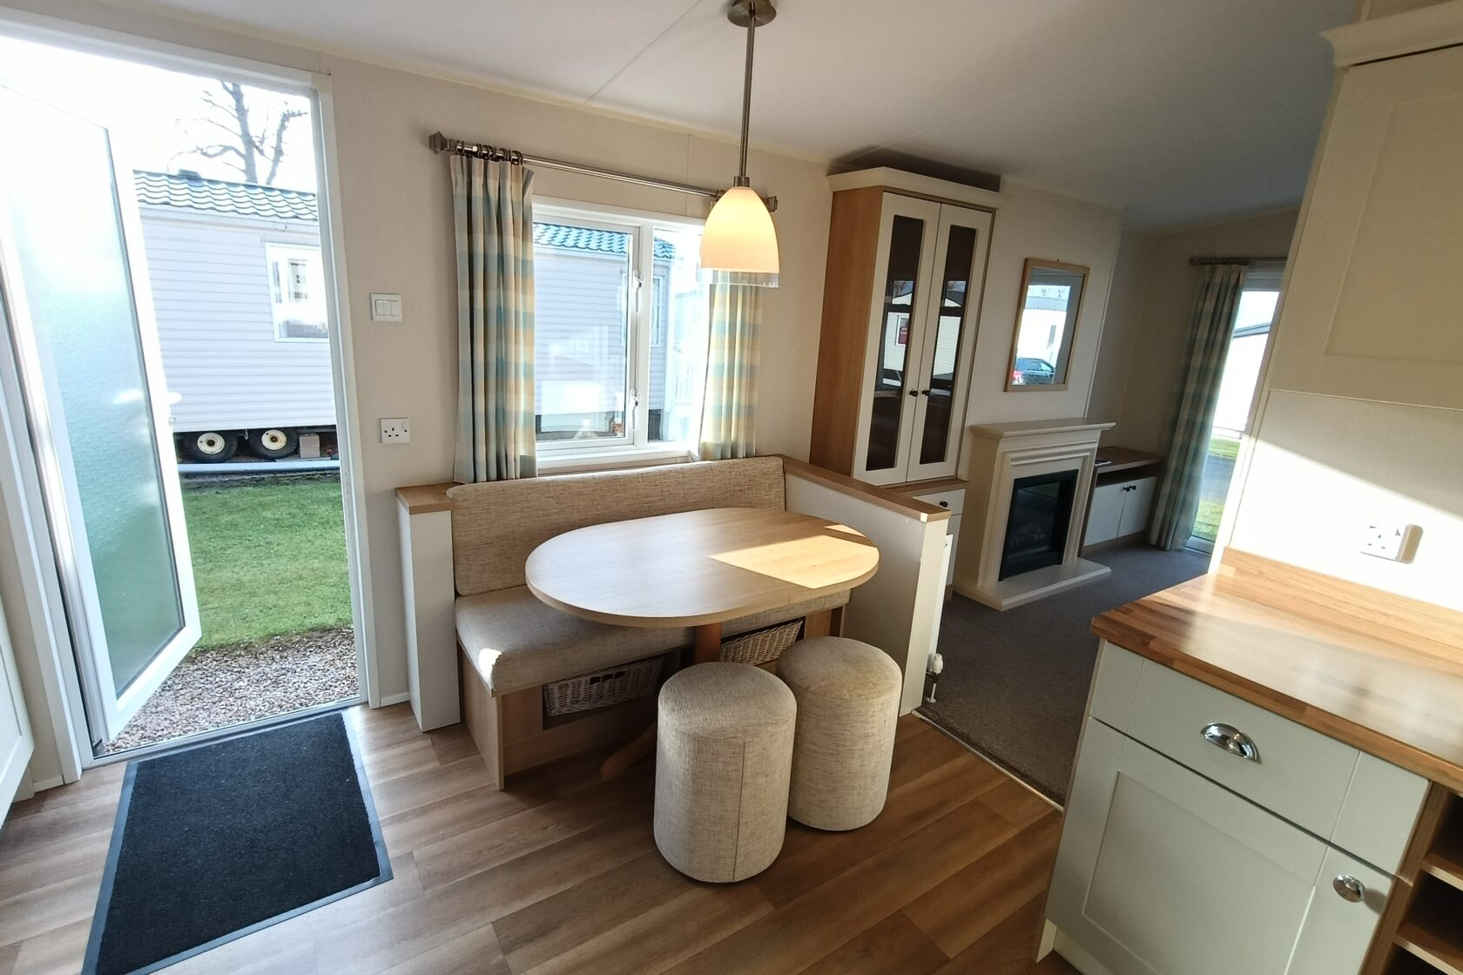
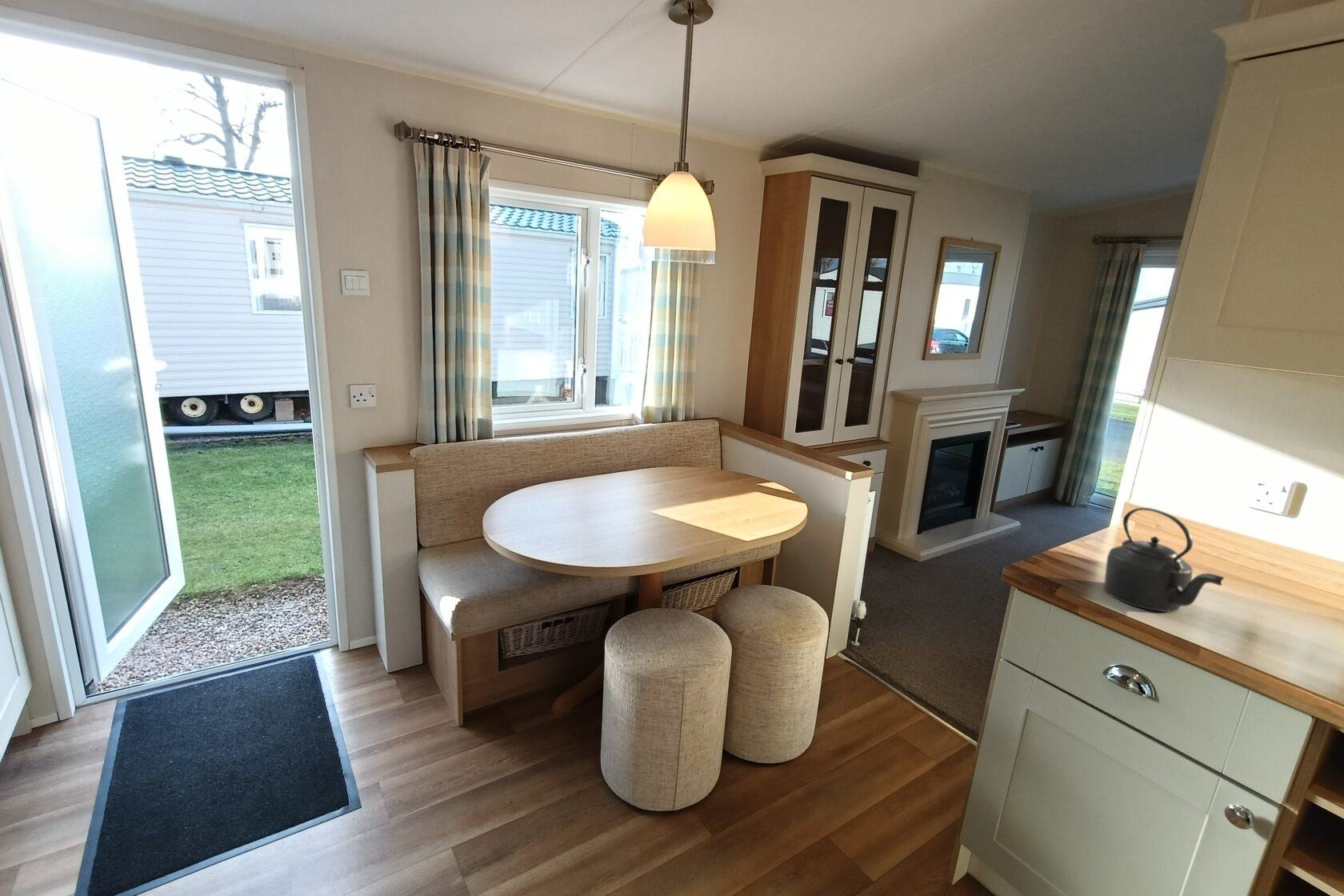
+ kettle [1103,507,1225,613]
